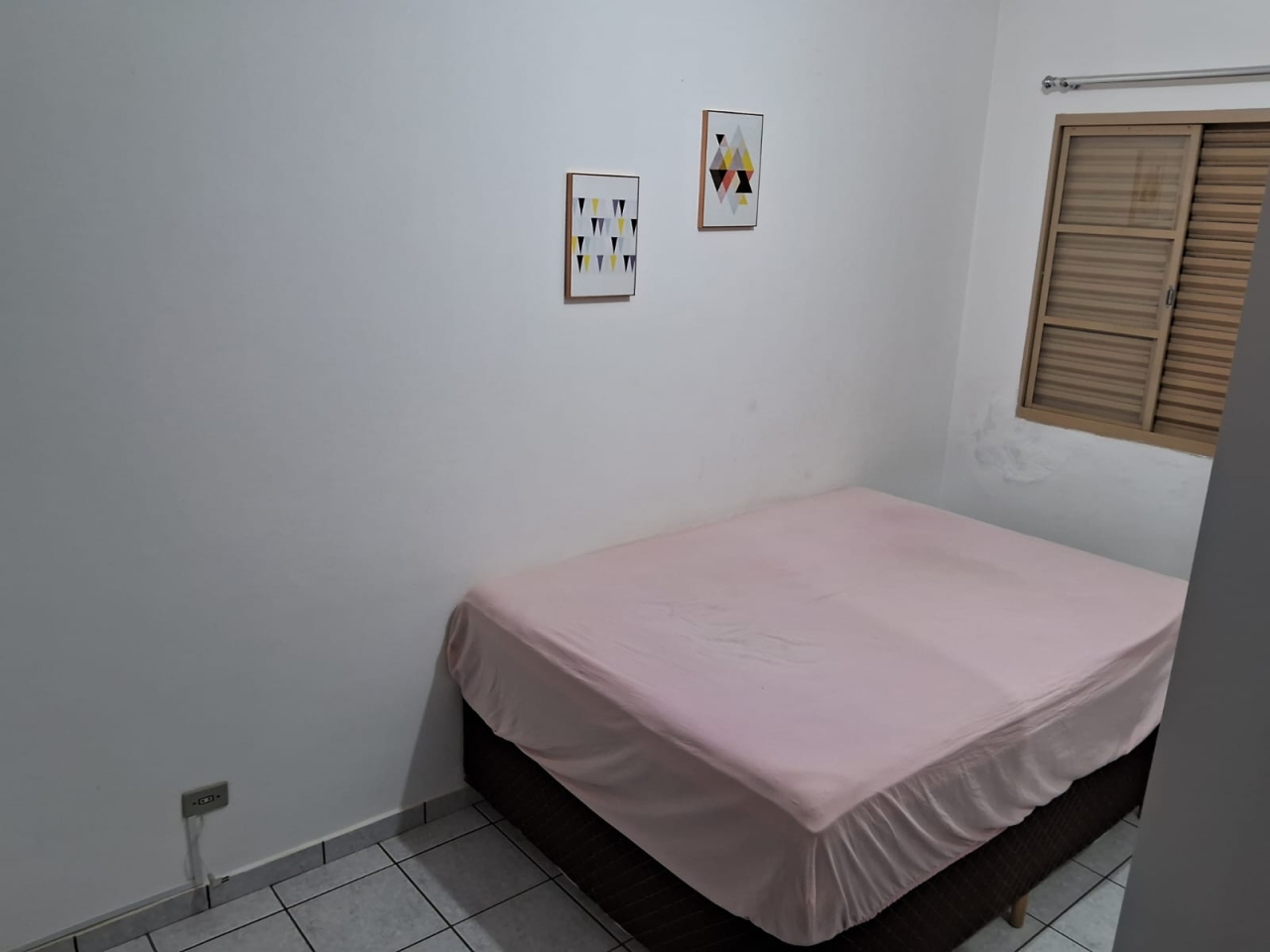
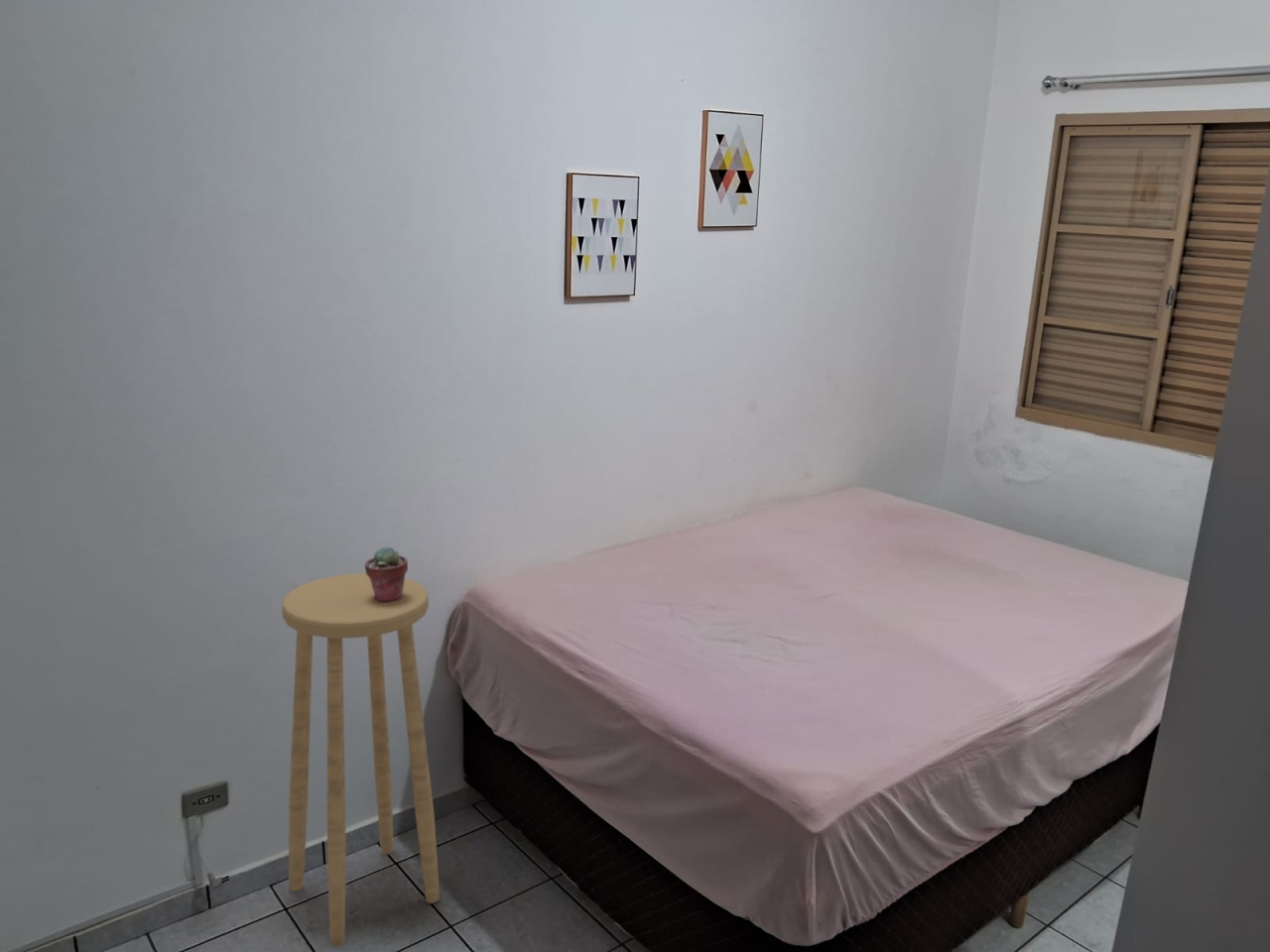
+ stool [281,572,441,947]
+ potted succulent [364,545,409,603]
